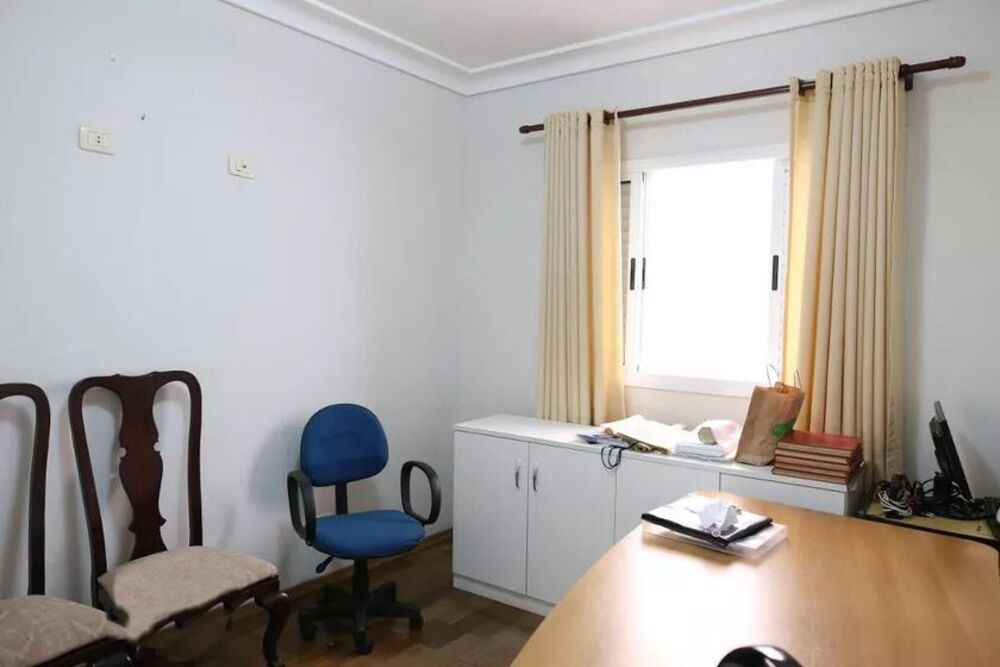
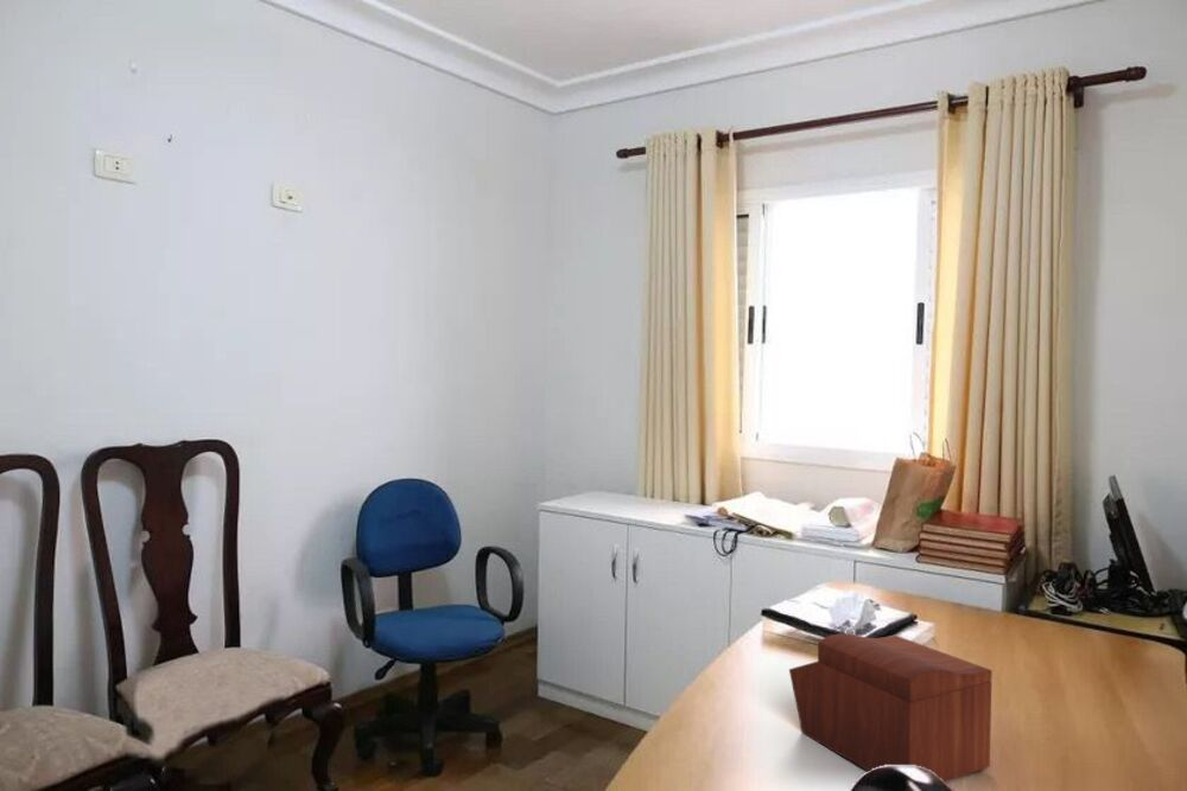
+ sewing box [788,632,994,783]
